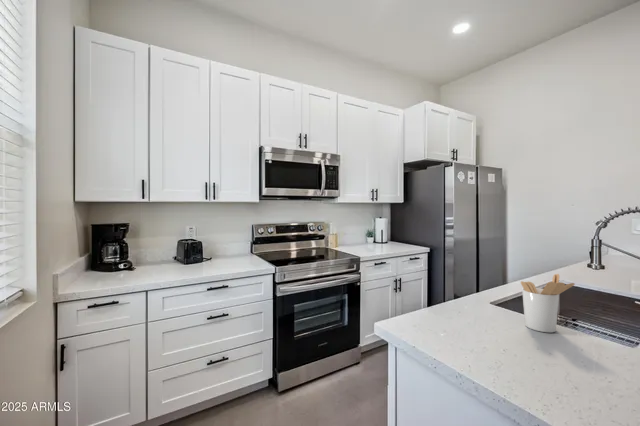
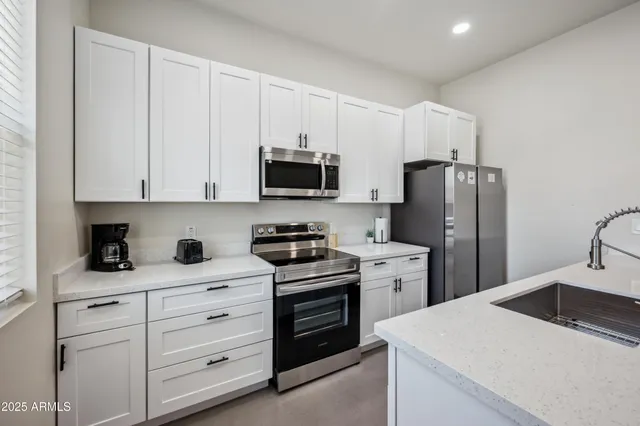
- utensil holder [520,273,576,333]
